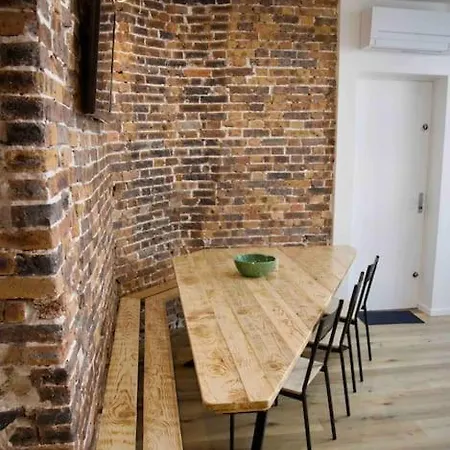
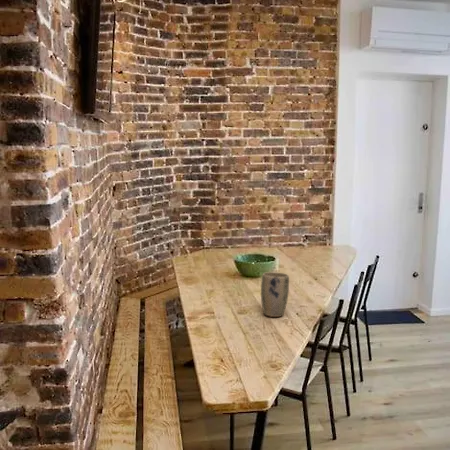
+ plant pot [260,271,290,318]
